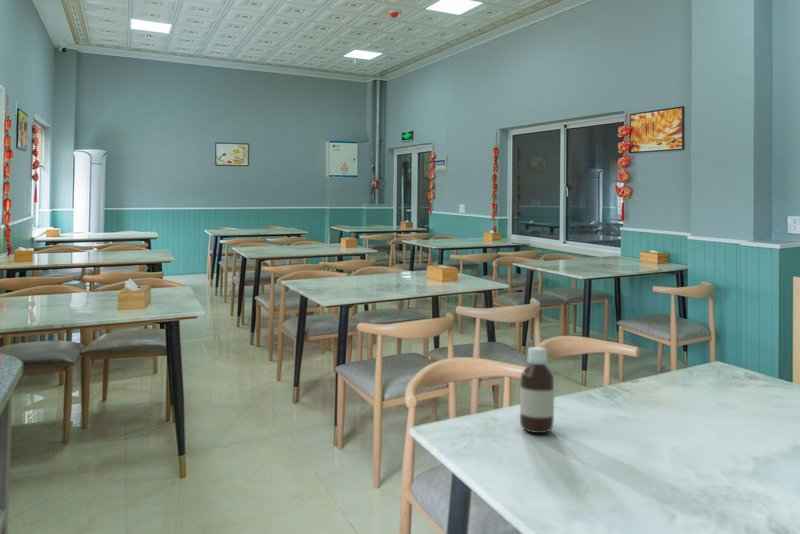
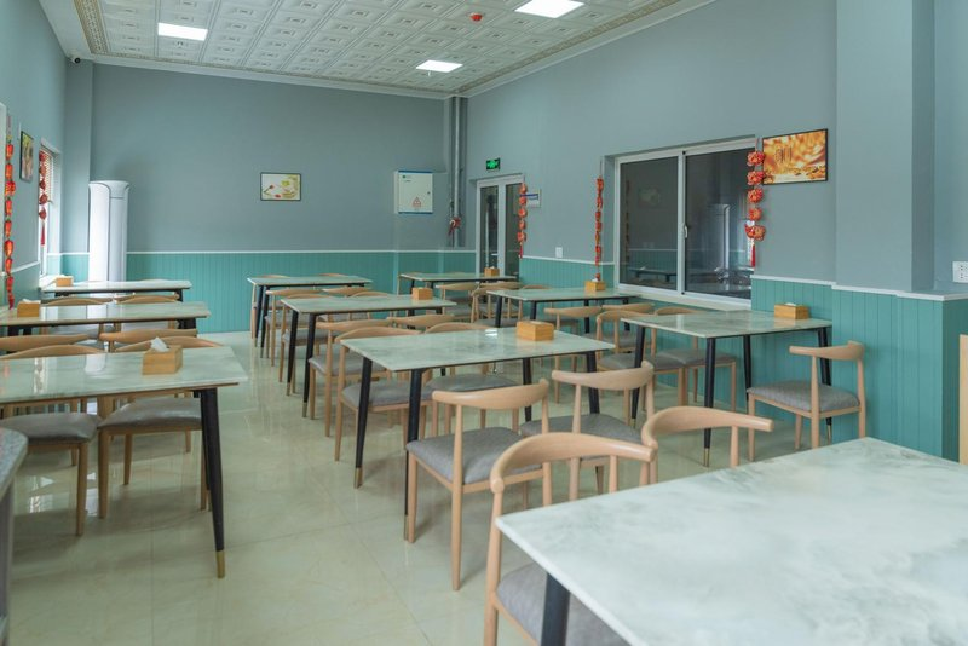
- bottle [519,346,555,434]
